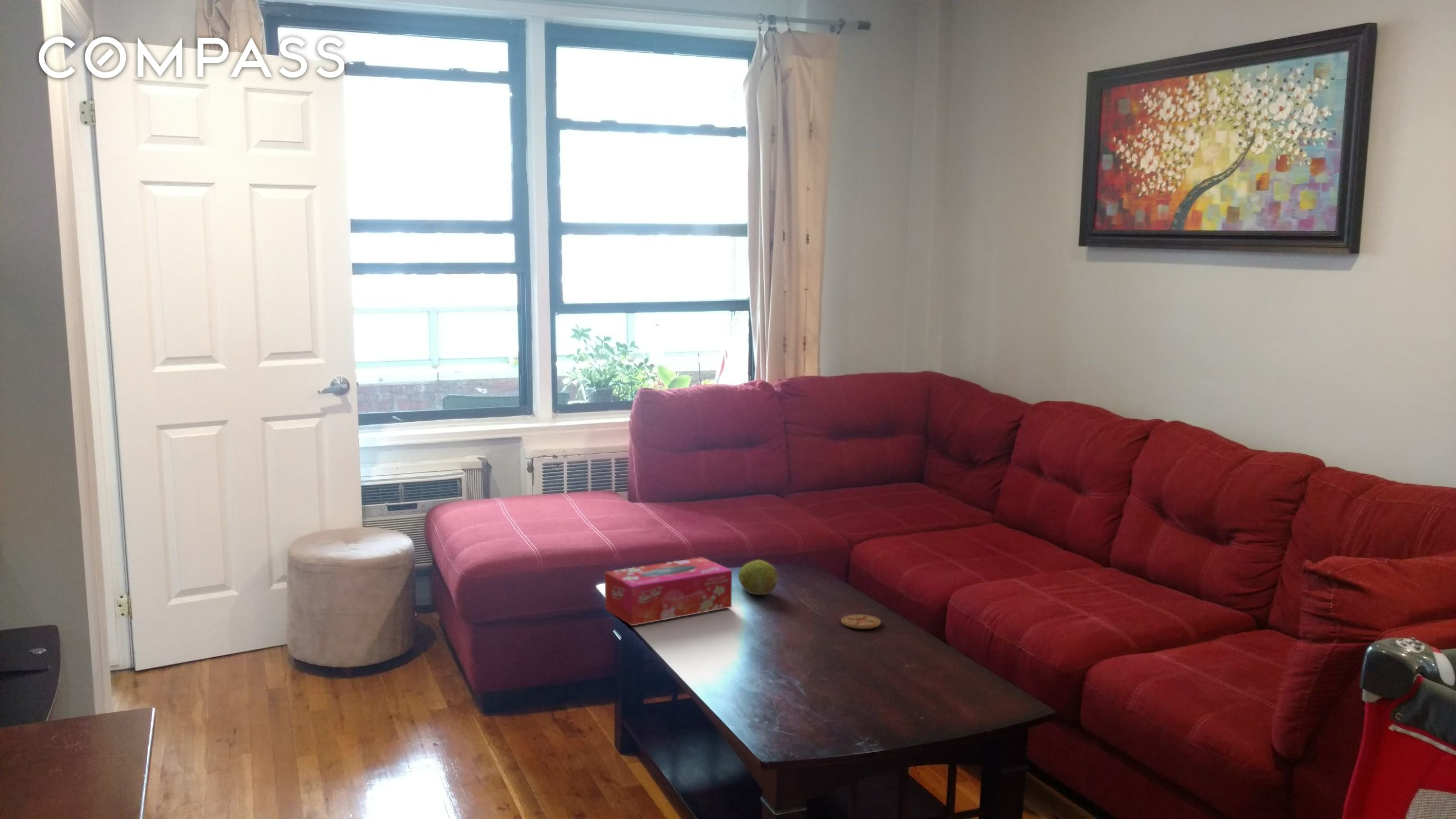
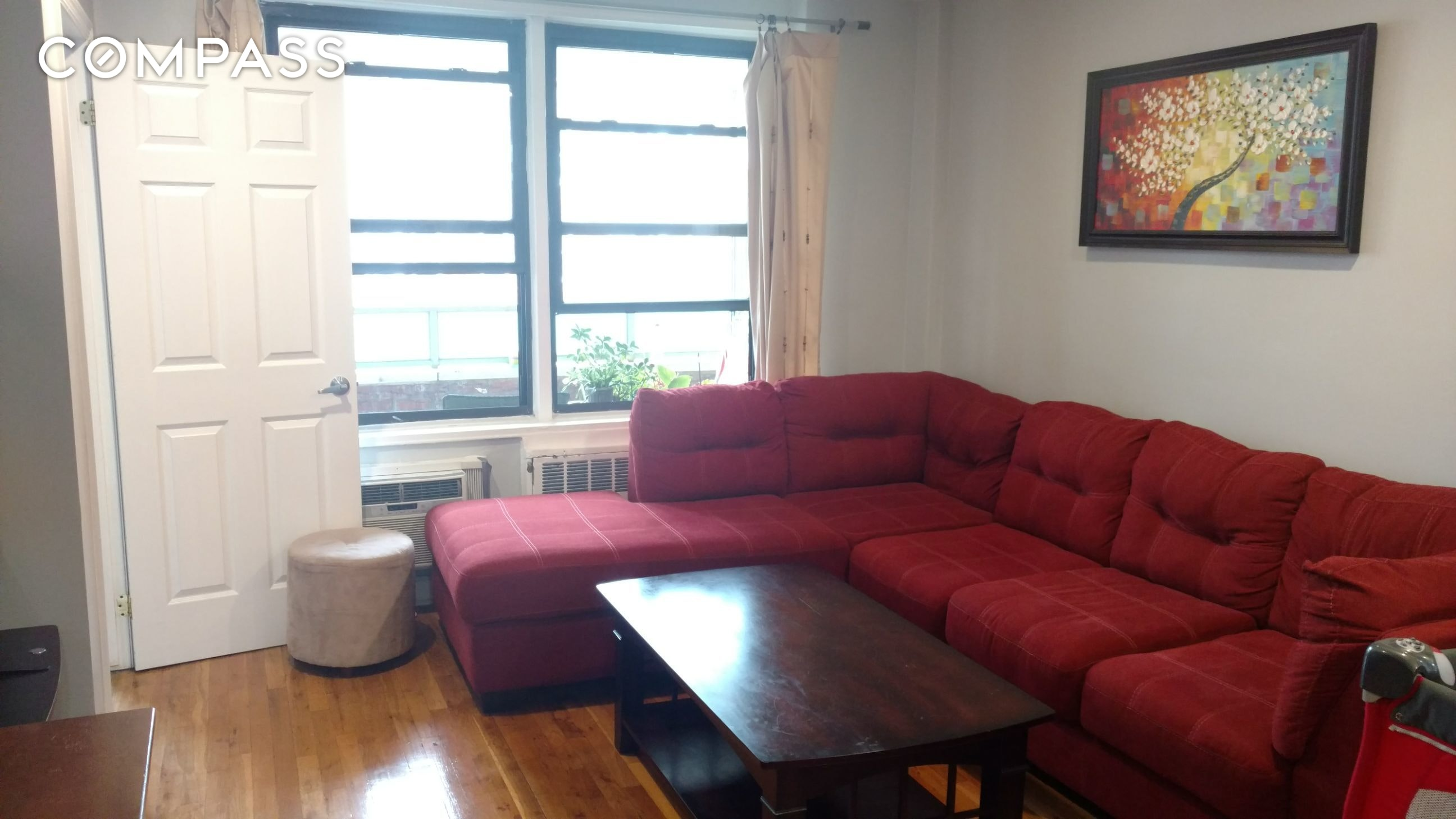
- coaster [840,614,881,630]
- fruit [738,559,779,595]
- tissue box [604,557,732,626]
